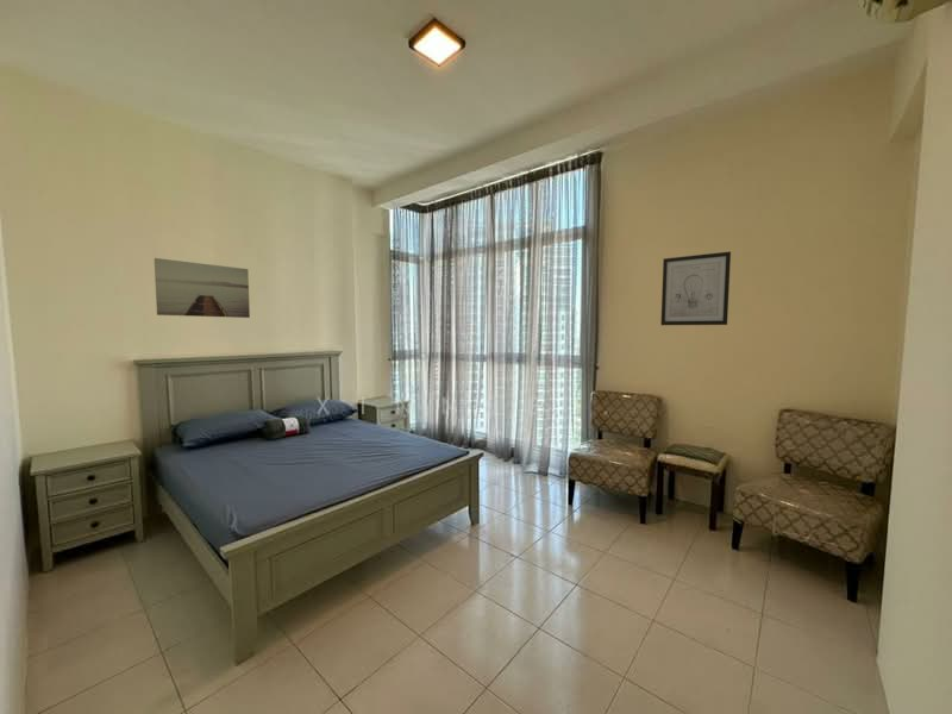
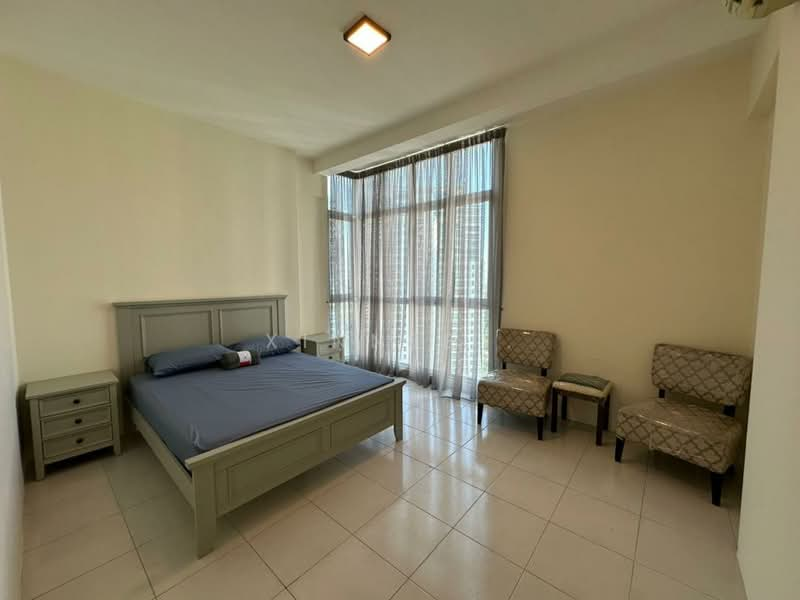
- wall art [154,257,251,319]
- wall art [660,251,732,326]
